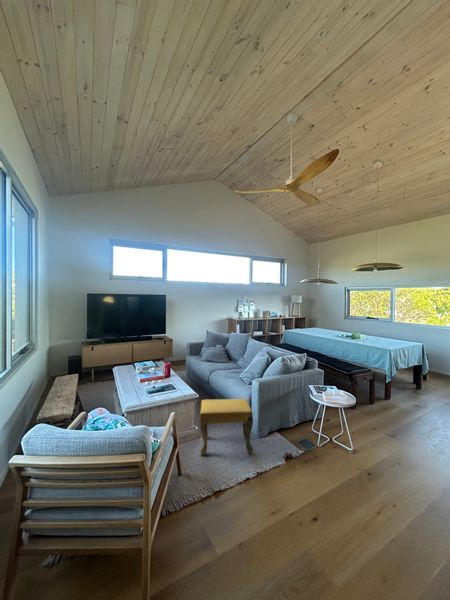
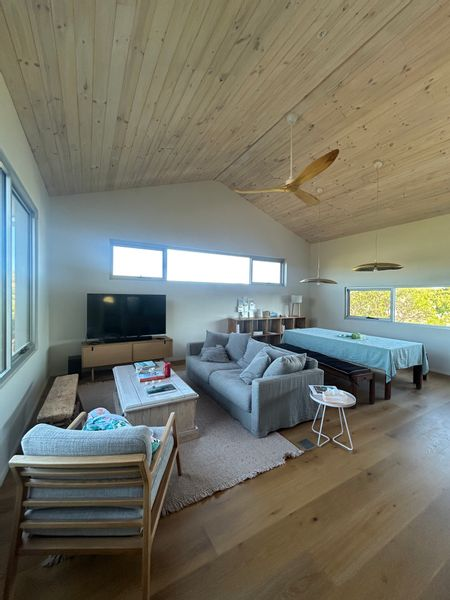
- footstool [198,398,254,457]
